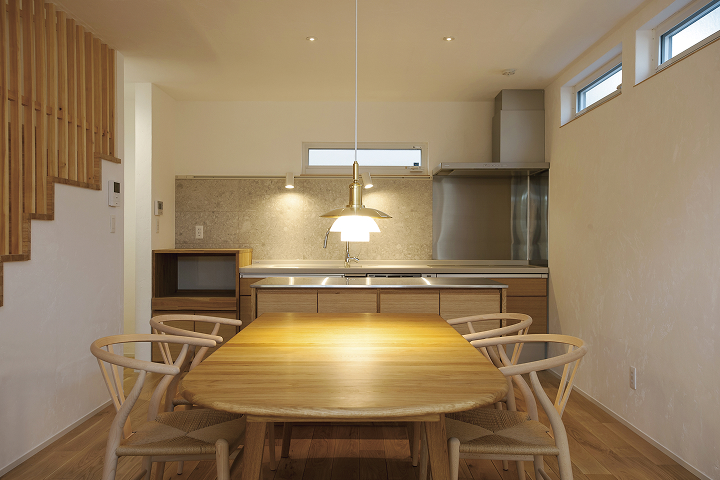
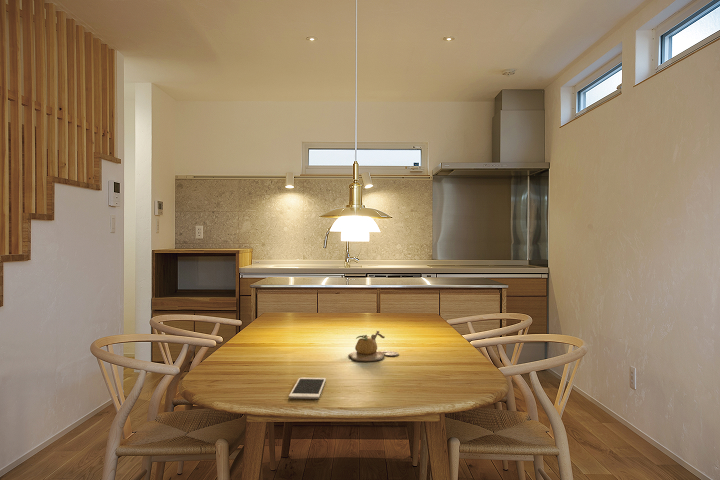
+ cell phone [288,376,327,400]
+ decorative pumpkin [347,330,400,362]
